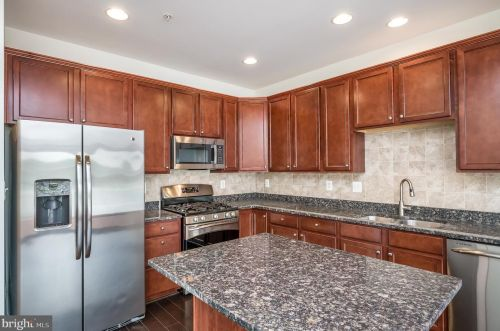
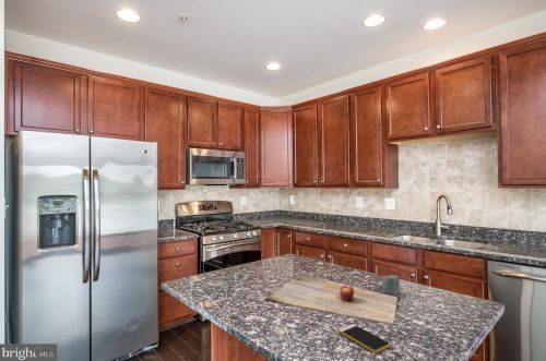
+ cutting board [265,274,400,325]
+ smartphone [337,323,391,354]
